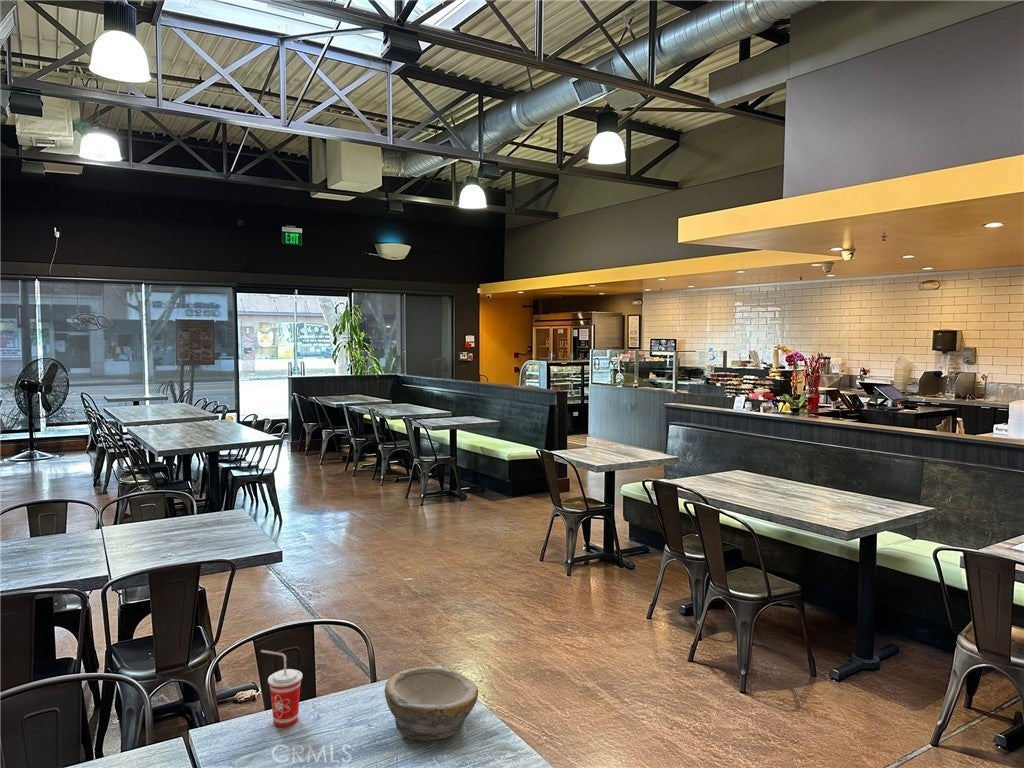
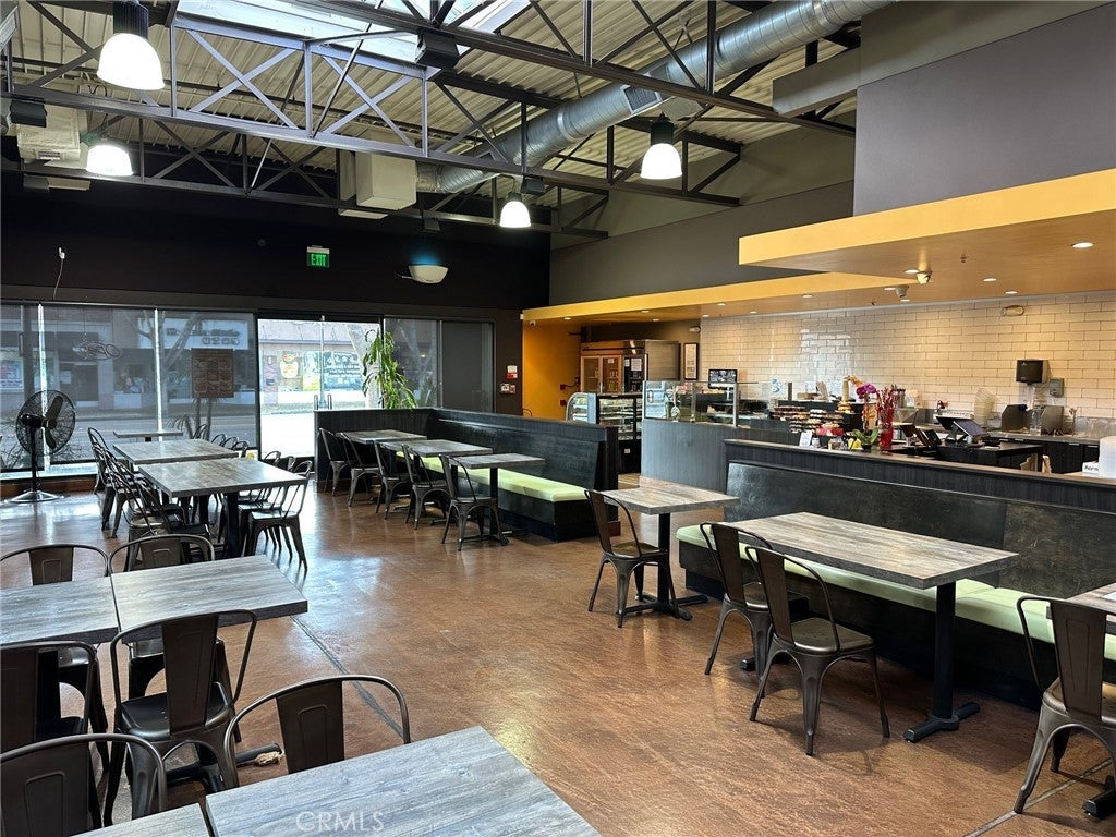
- bowl [384,666,479,742]
- beverage cup [260,649,303,728]
